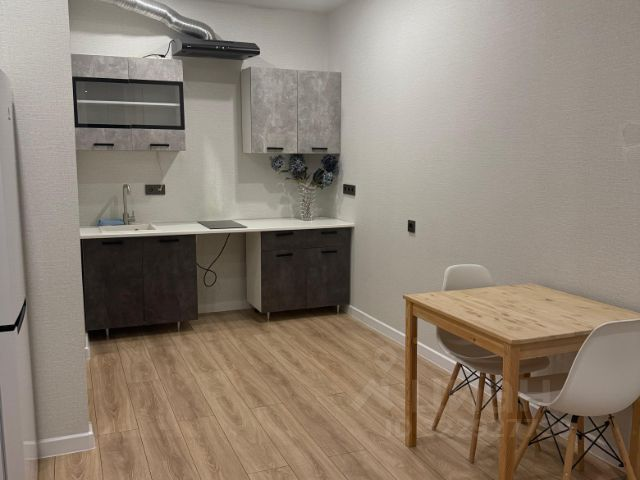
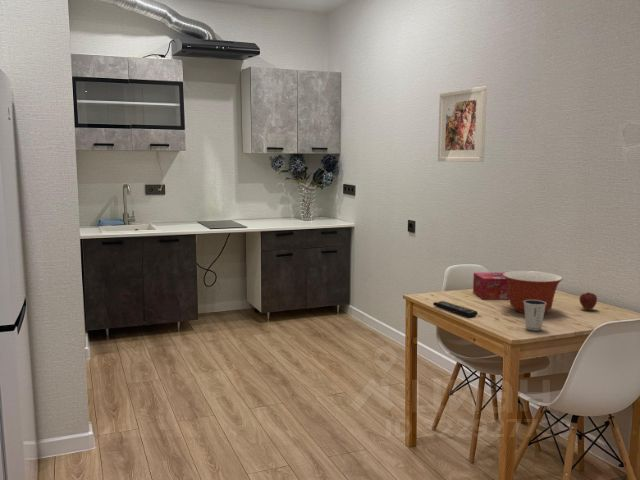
+ dixie cup [524,300,546,331]
+ mixing bowl [503,270,564,314]
+ fruit [578,291,598,311]
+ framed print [437,85,488,163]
+ remote control [432,300,479,318]
+ tissue box [472,272,510,300]
